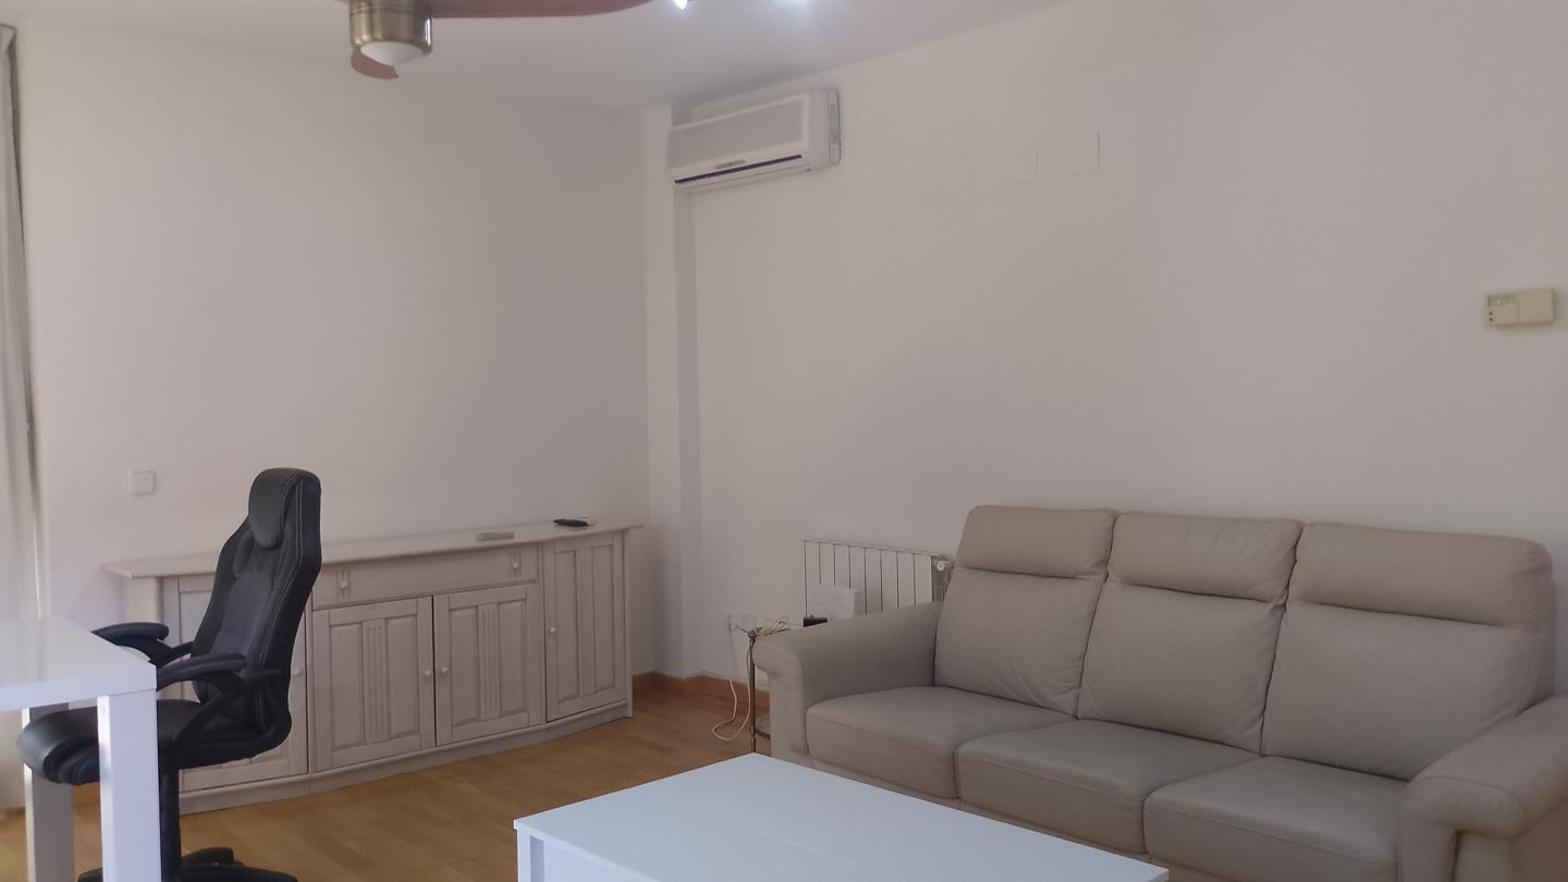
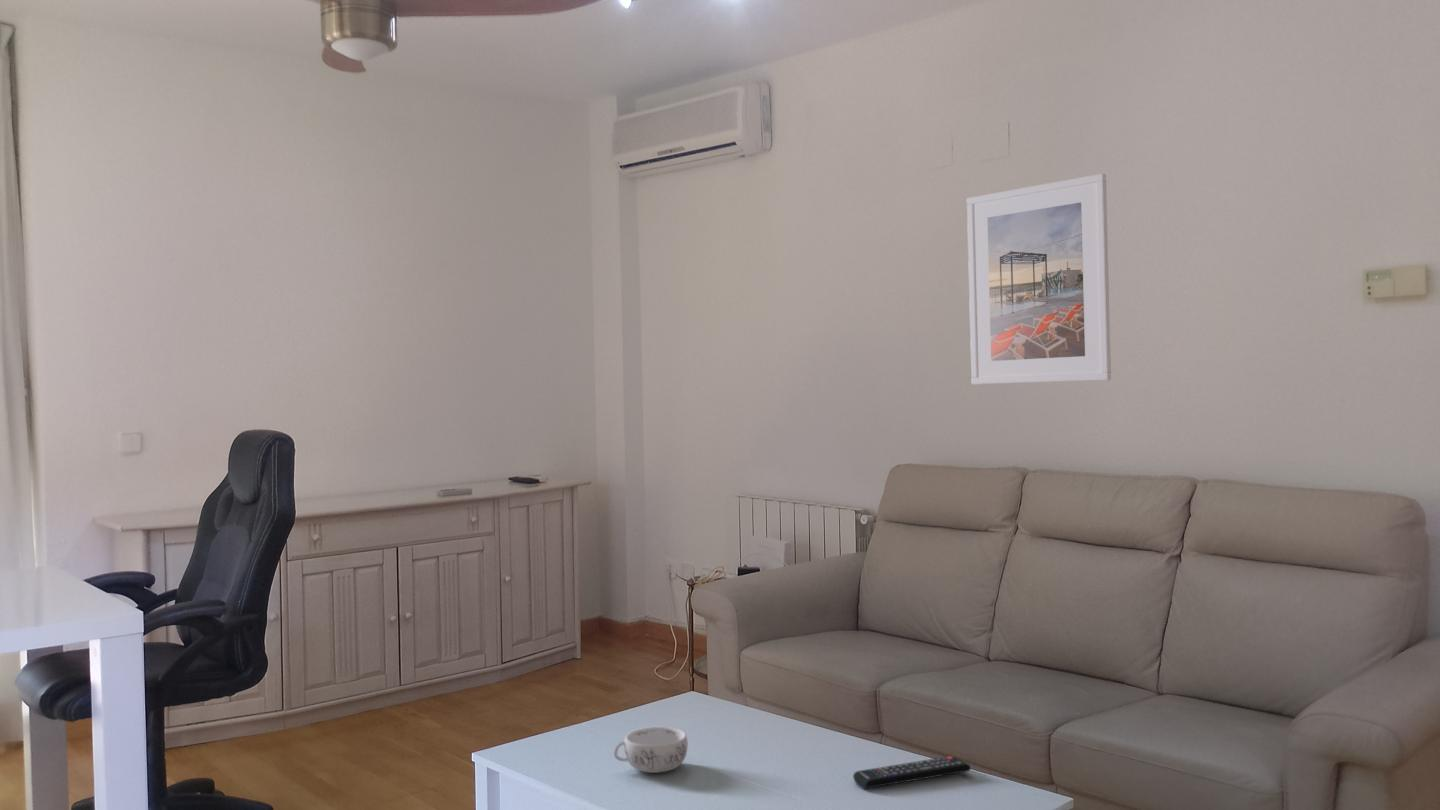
+ remote control [852,755,972,790]
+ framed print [966,173,1112,385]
+ decorative bowl [613,726,689,774]
